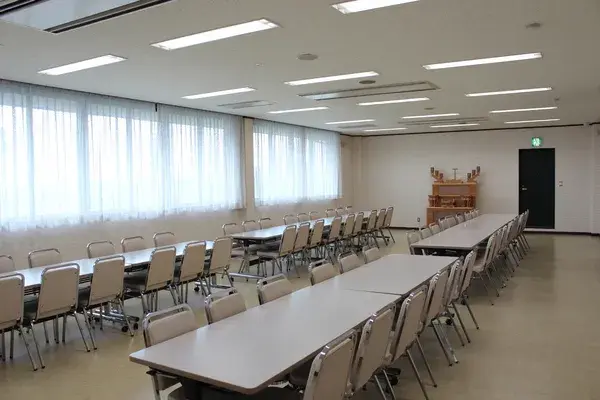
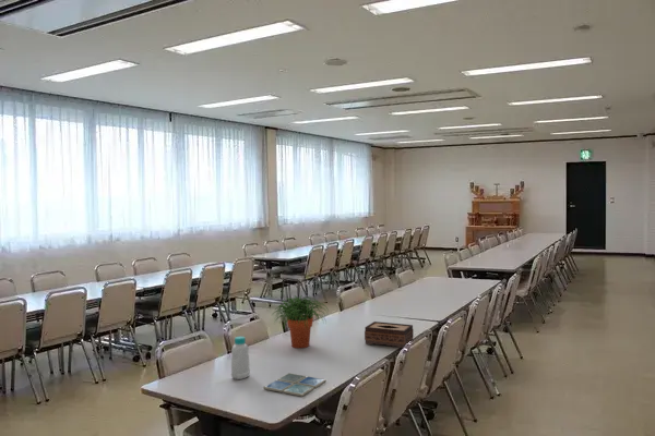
+ drink coaster [263,372,327,398]
+ tissue box [364,320,415,349]
+ potted plant [272,295,330,349]
+ bottle [230,336,251,380]
